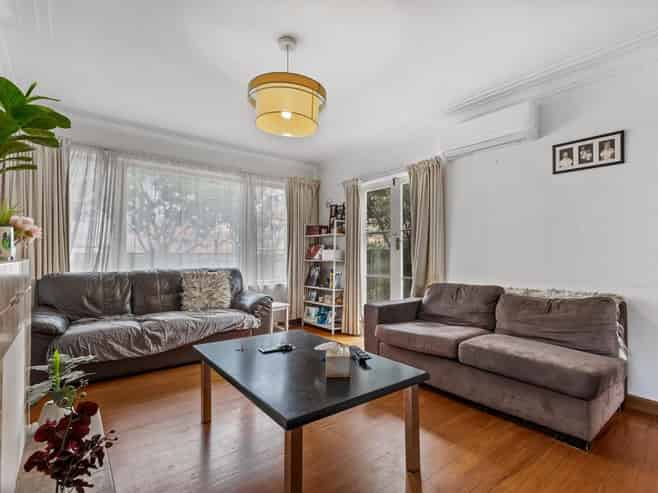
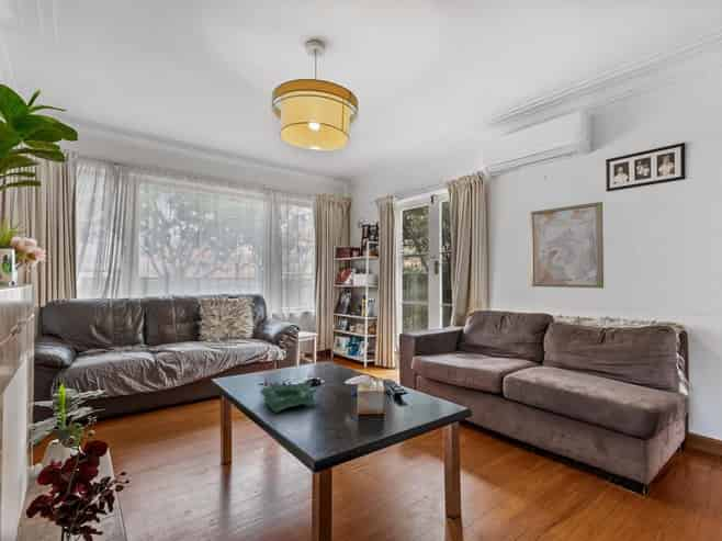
+ decorative bowl [259,380,320,415]
+ wall art [529,201,605,290]
